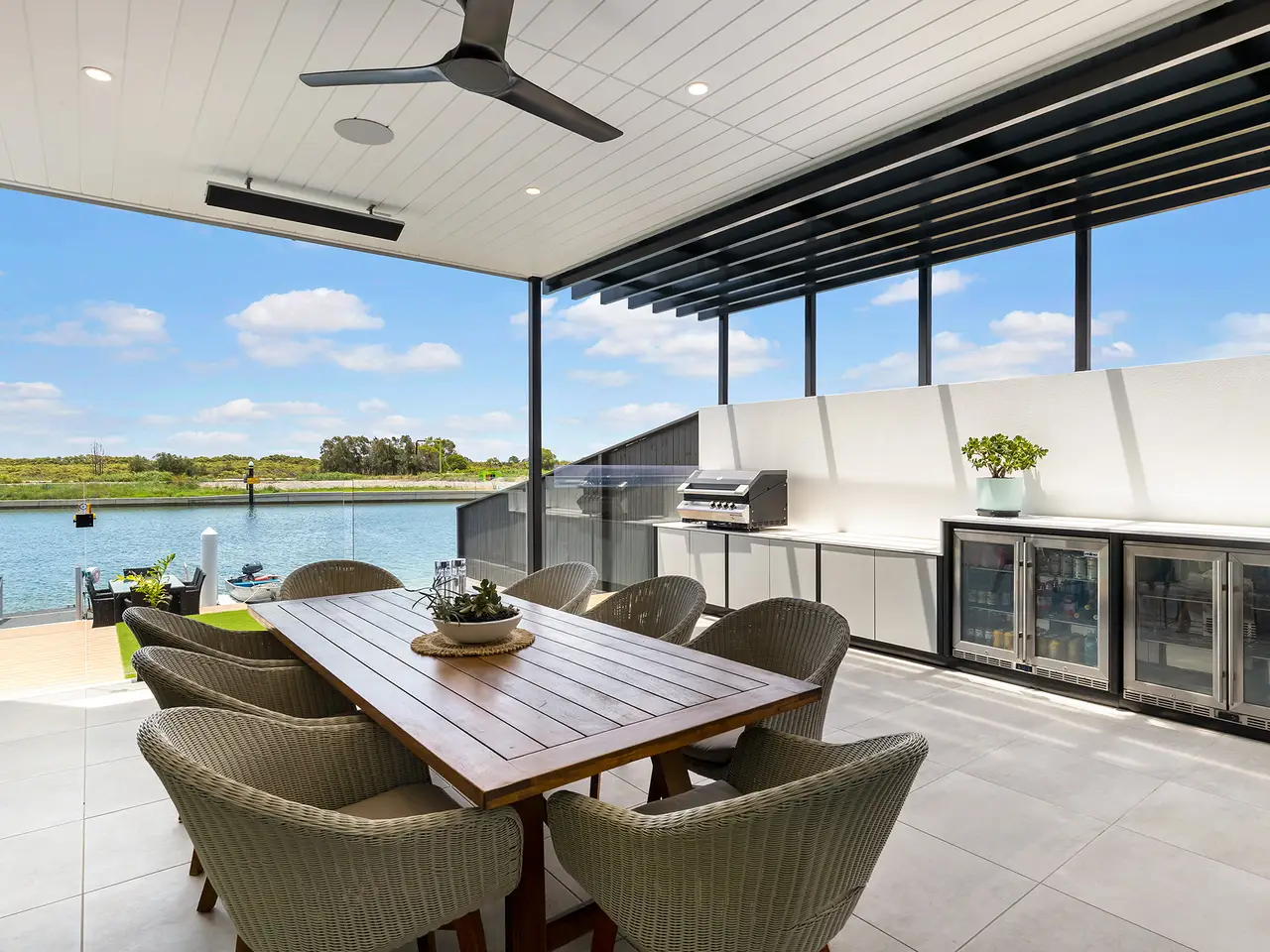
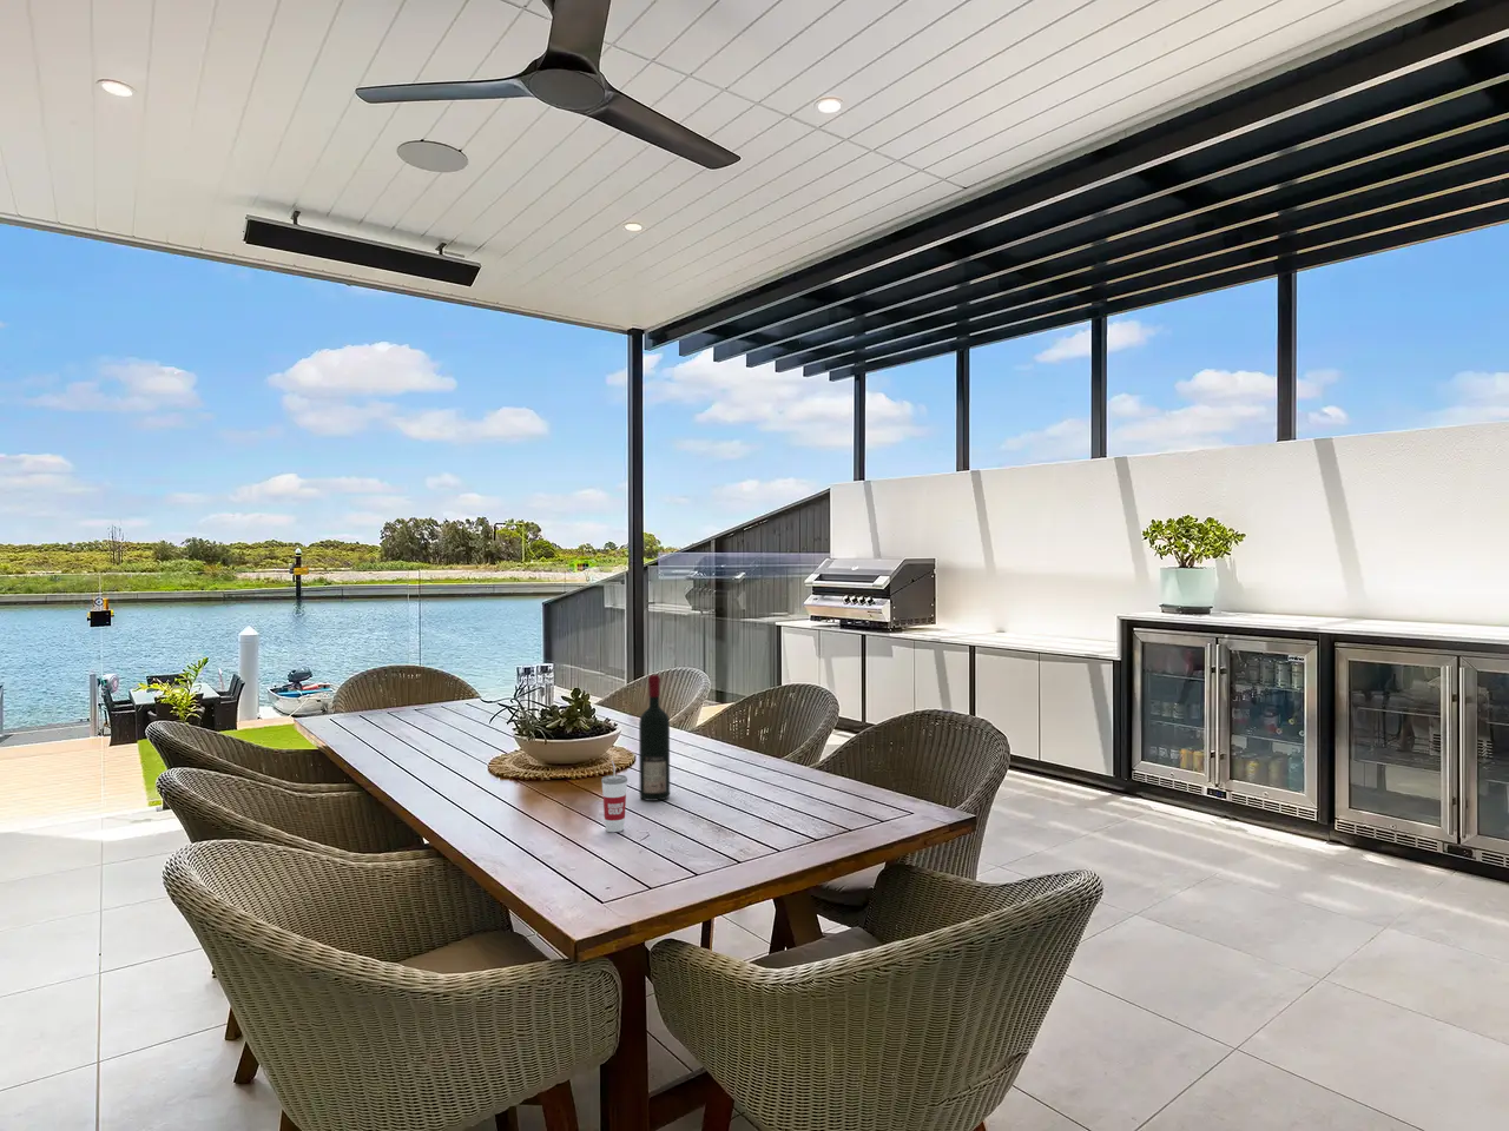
+ cup [600,760,629,833]
+ alcohol [638,674,671,802]
